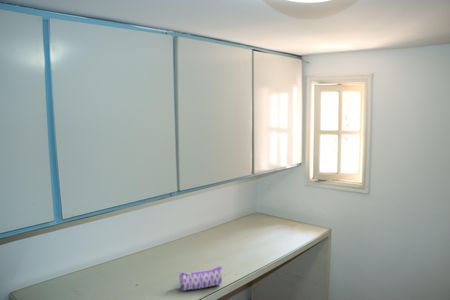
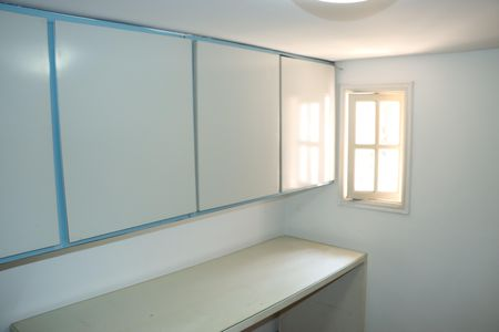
- pencil case [178,265,223,292]
